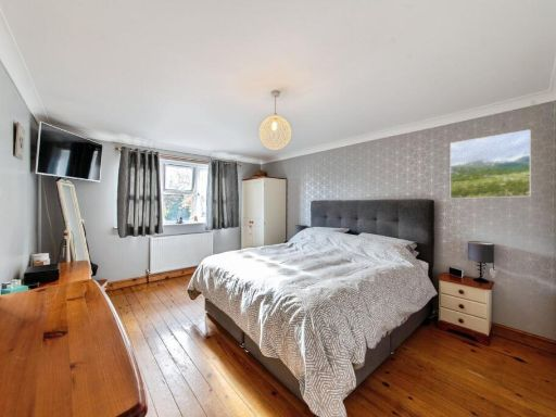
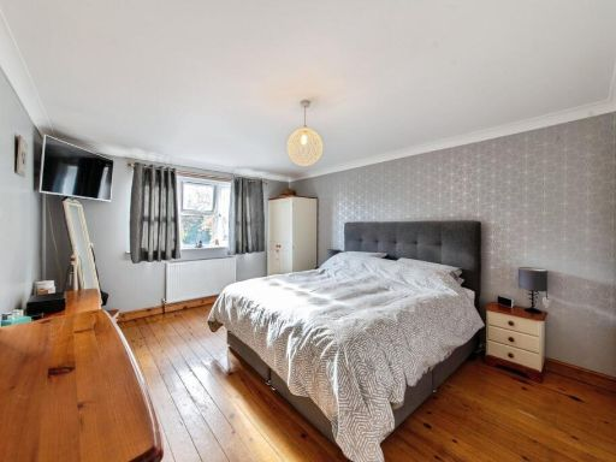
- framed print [450,128,531,200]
